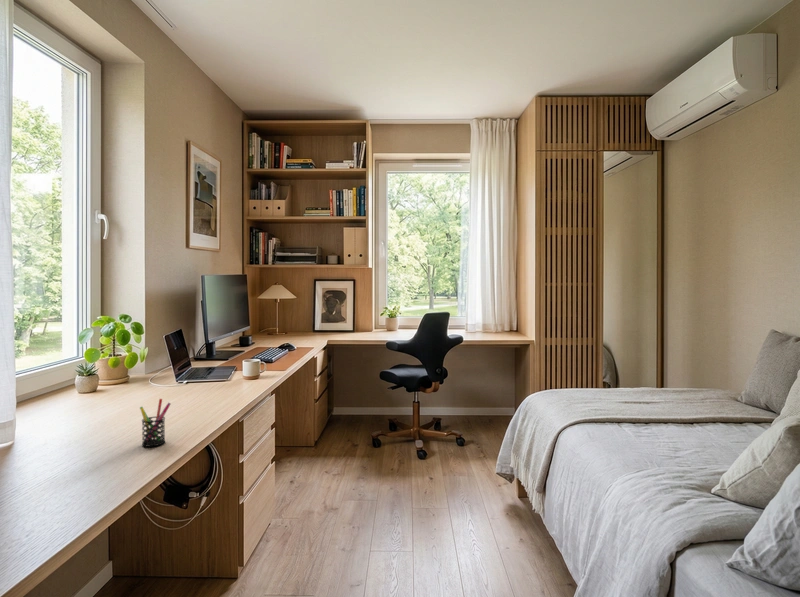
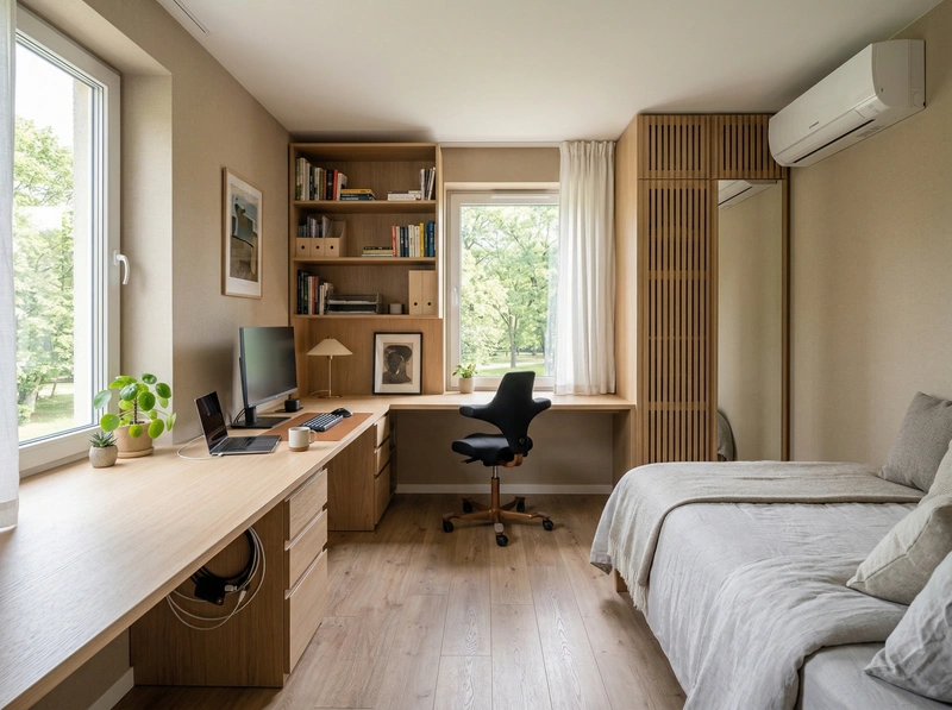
- pen holder [139,398,172,448]
